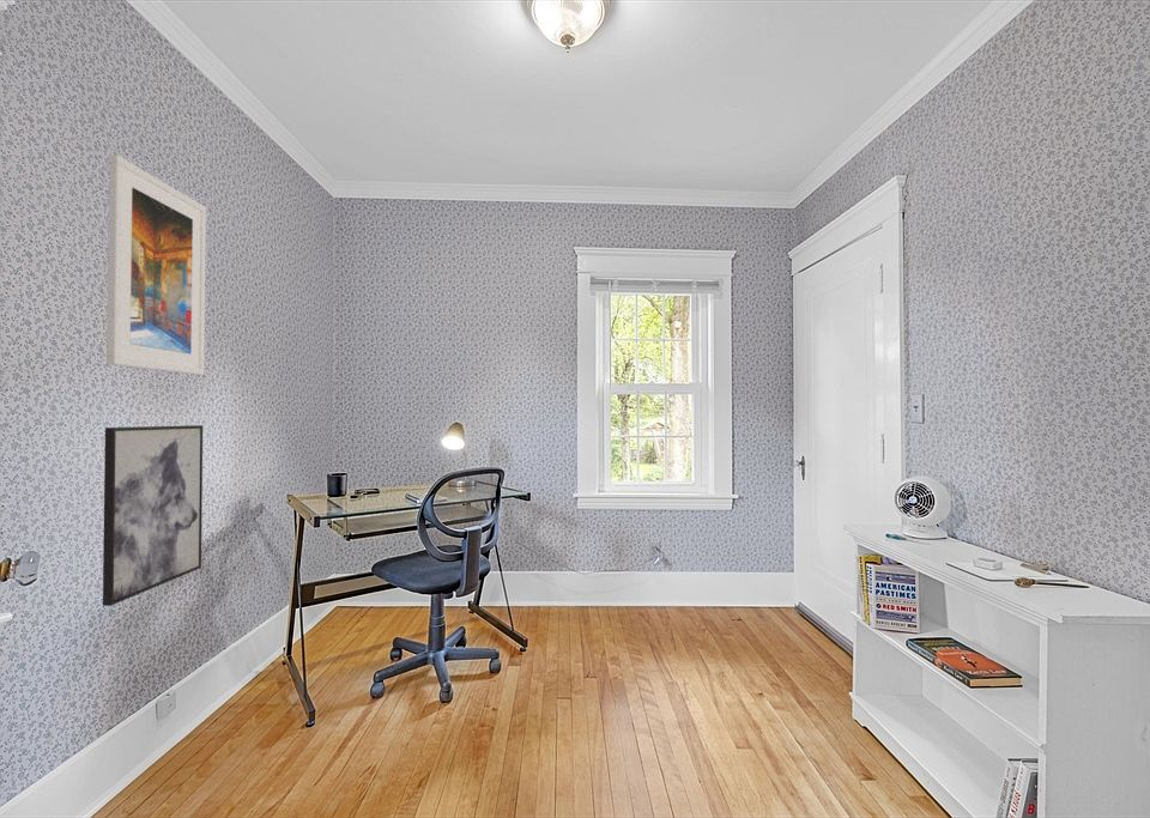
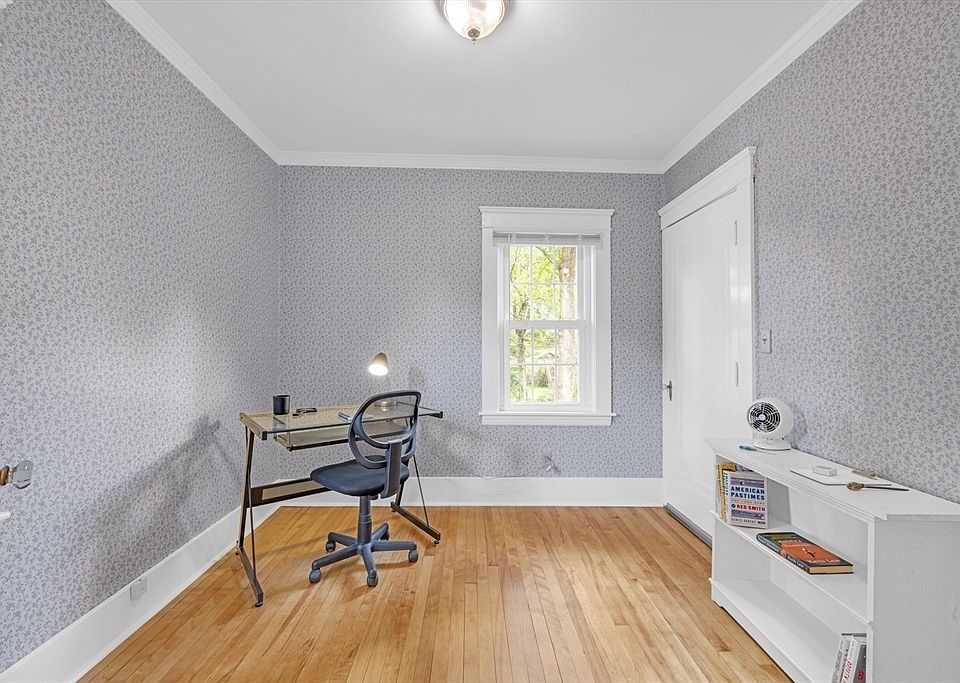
- wall art [102,424,204,607]
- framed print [105,153,207,376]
